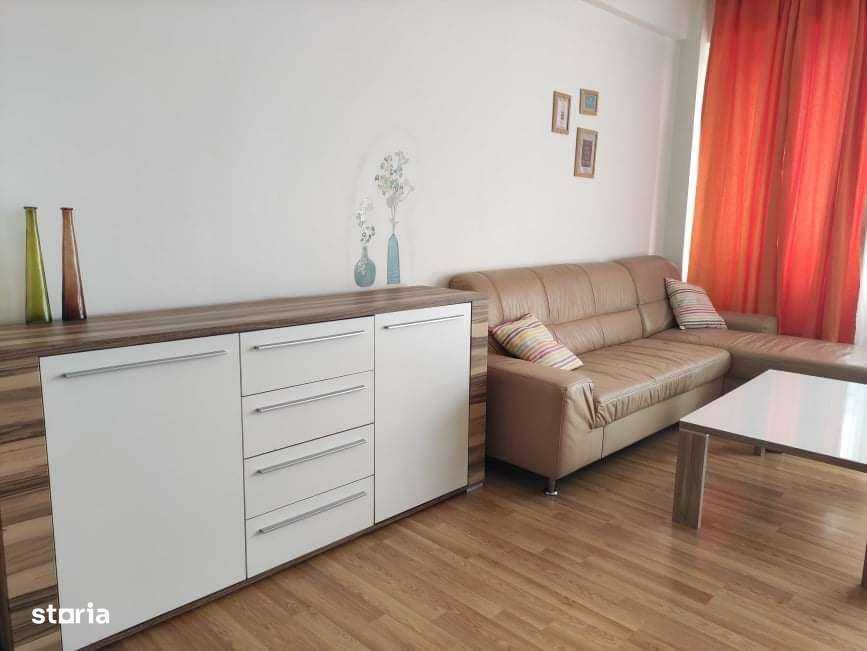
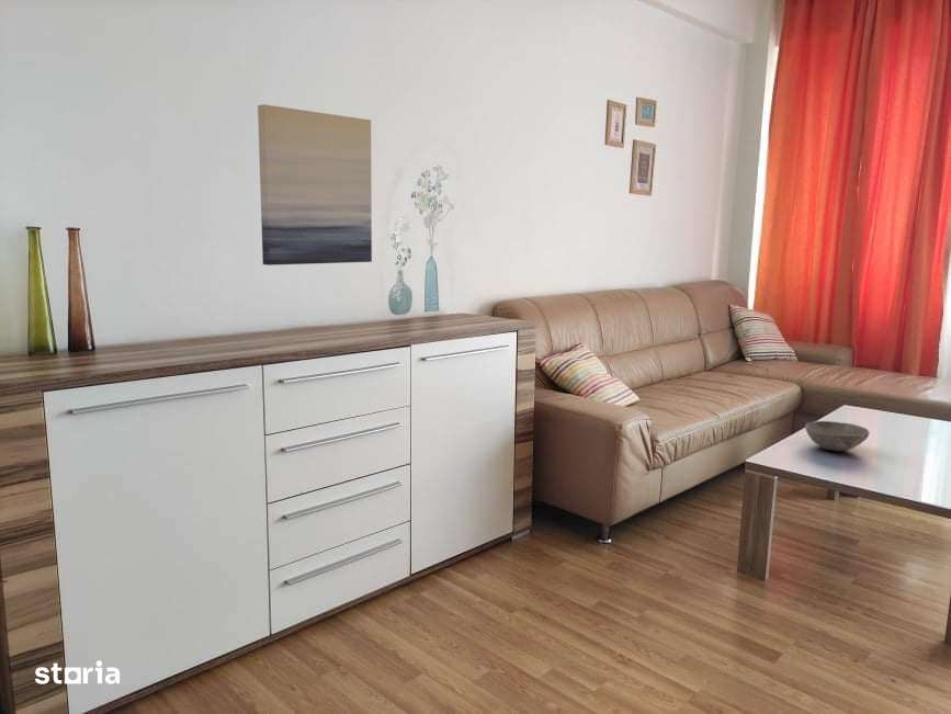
+ bowl [804,420,870,452]
+ wall art [257,103,373,267]
